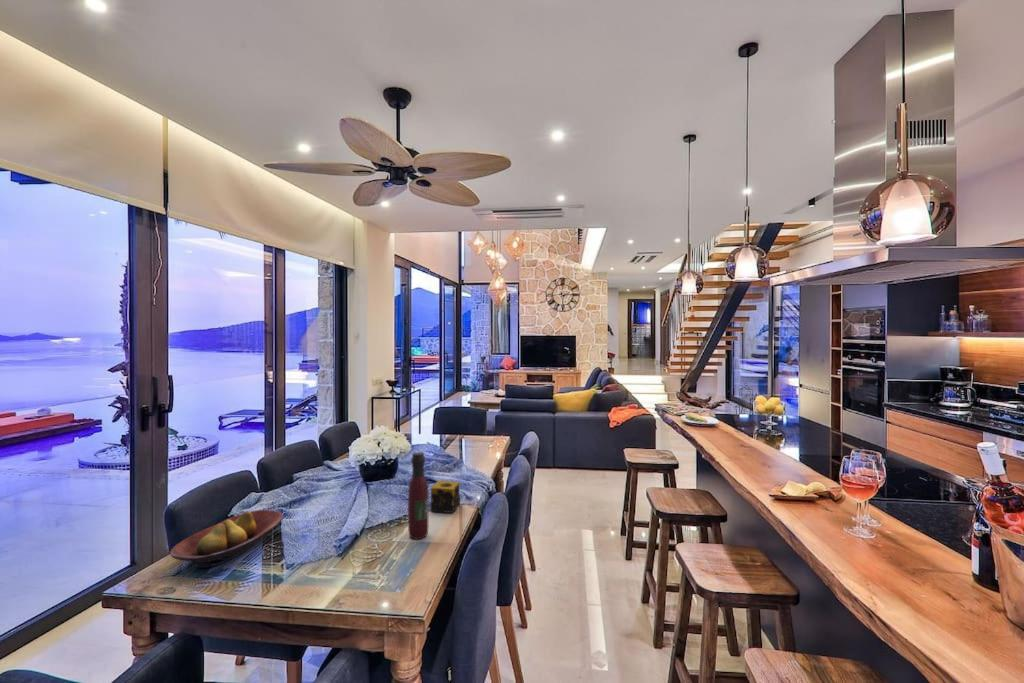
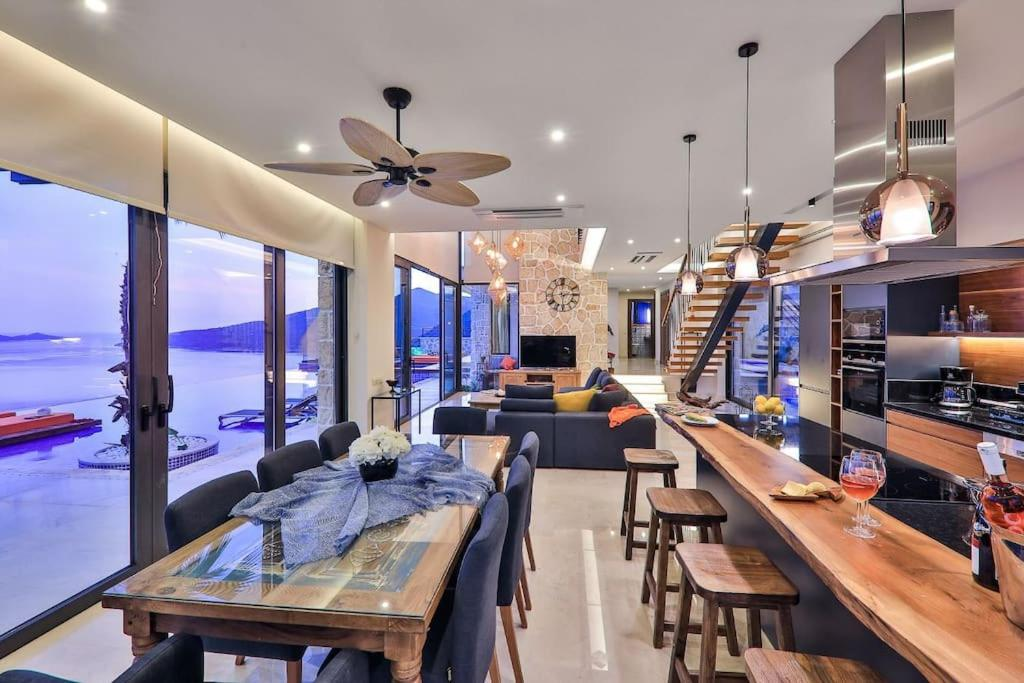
- candle [429,480,461,514]
- fruit bowl [169,509,284,569]
- wine bottle [407,451,429,540]
